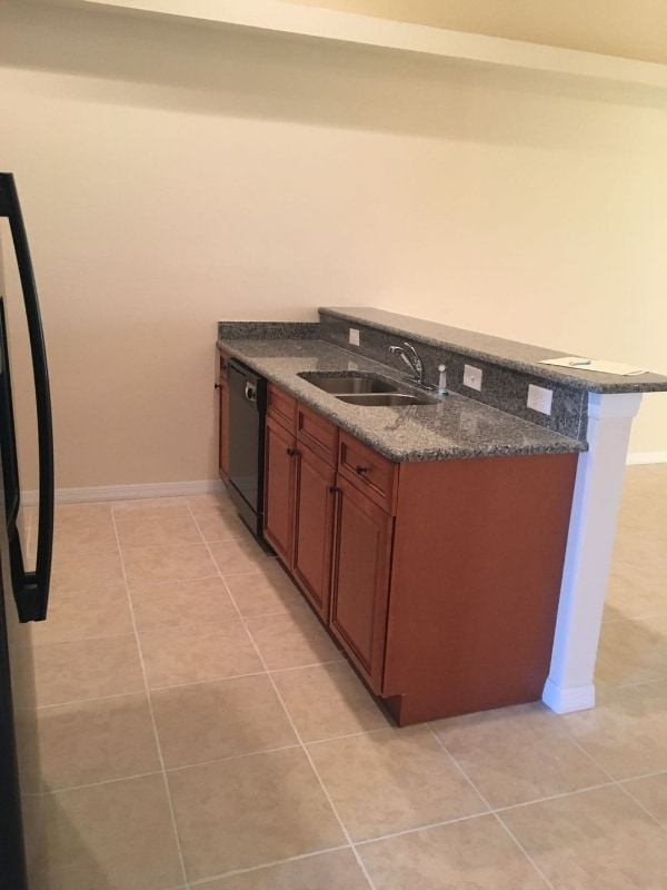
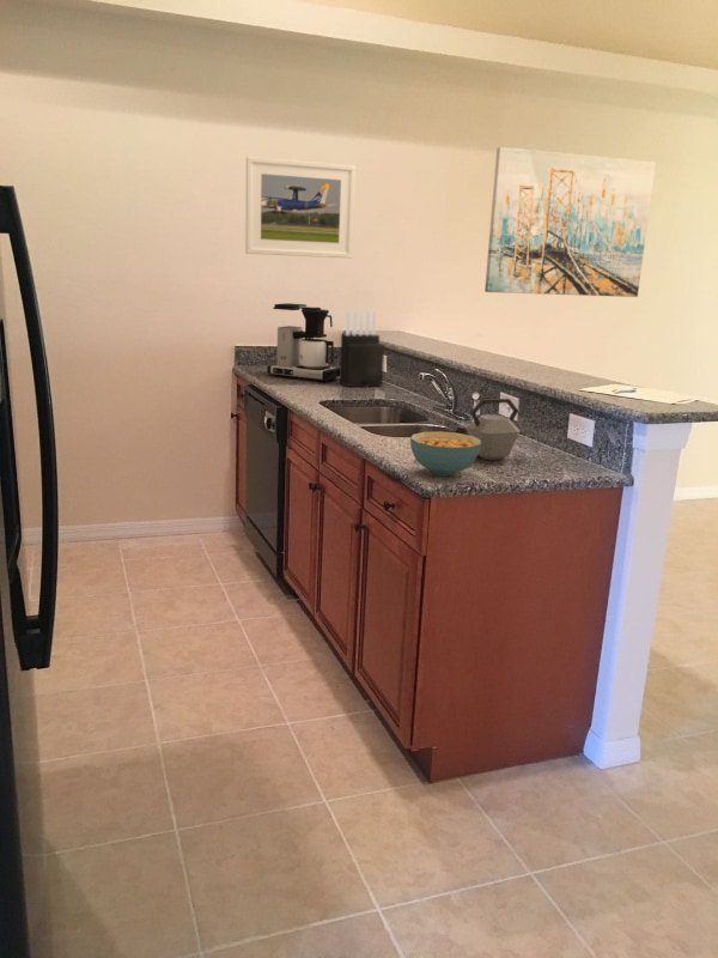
+ wall art [483,146,657,298]
+ cereal bowl [409,430,481,477]
+ knife block [339,308,385,388]
+ kettle [455,398,521,461]
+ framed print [244,156,357,260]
+ coffee maker [266,302,340,383]
